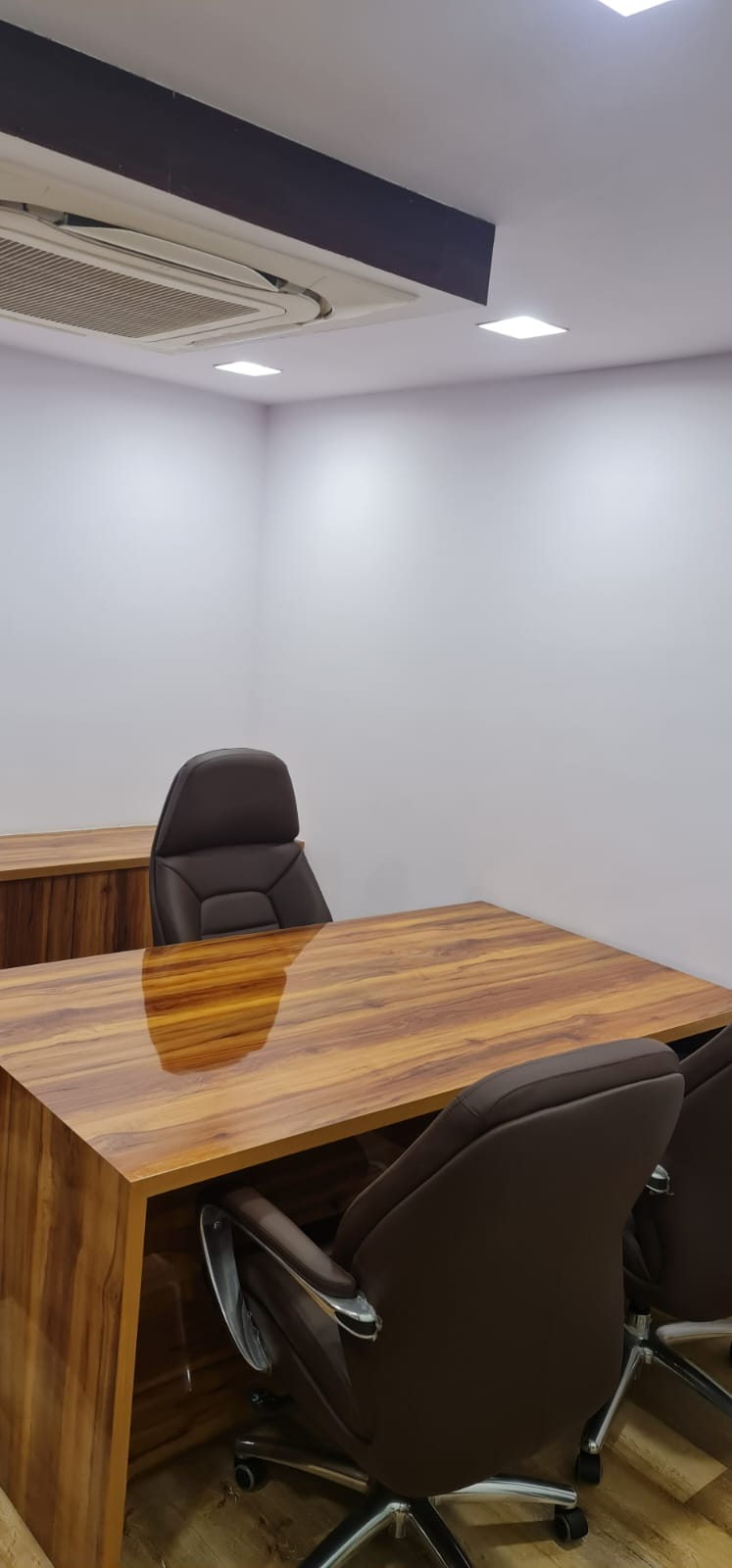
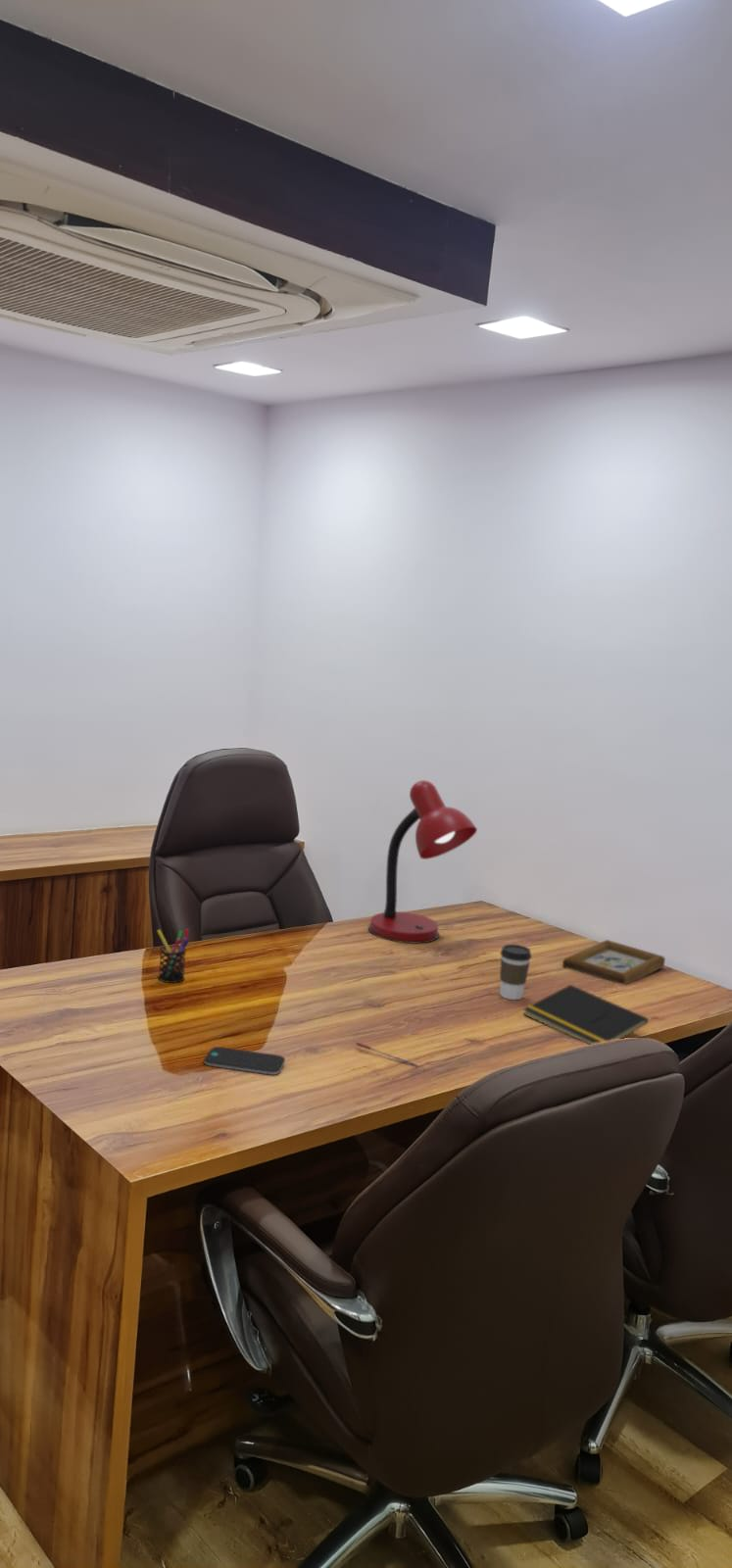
+ notepad [522,984,649,1045]
+ picture frame [561,939,666,986]
+ pen holder [156,928,190,984]
+ smartphone [203,1046,286,1076]
+ pen [355,1042,418,1067]
+ desk lamp [367,779,478,945]
+ coffee cup [499,944,532,1001]
